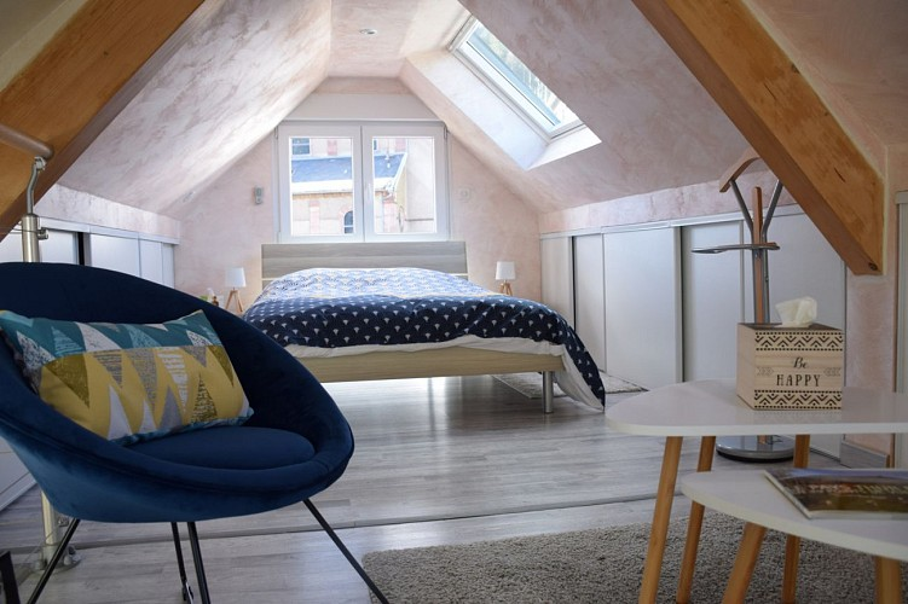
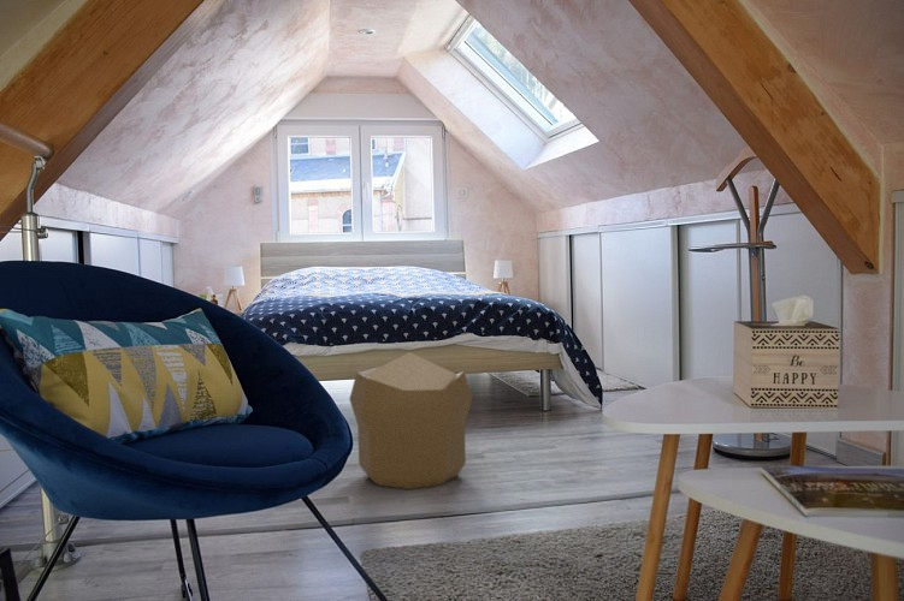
+ pouf [348,351,473,490]
